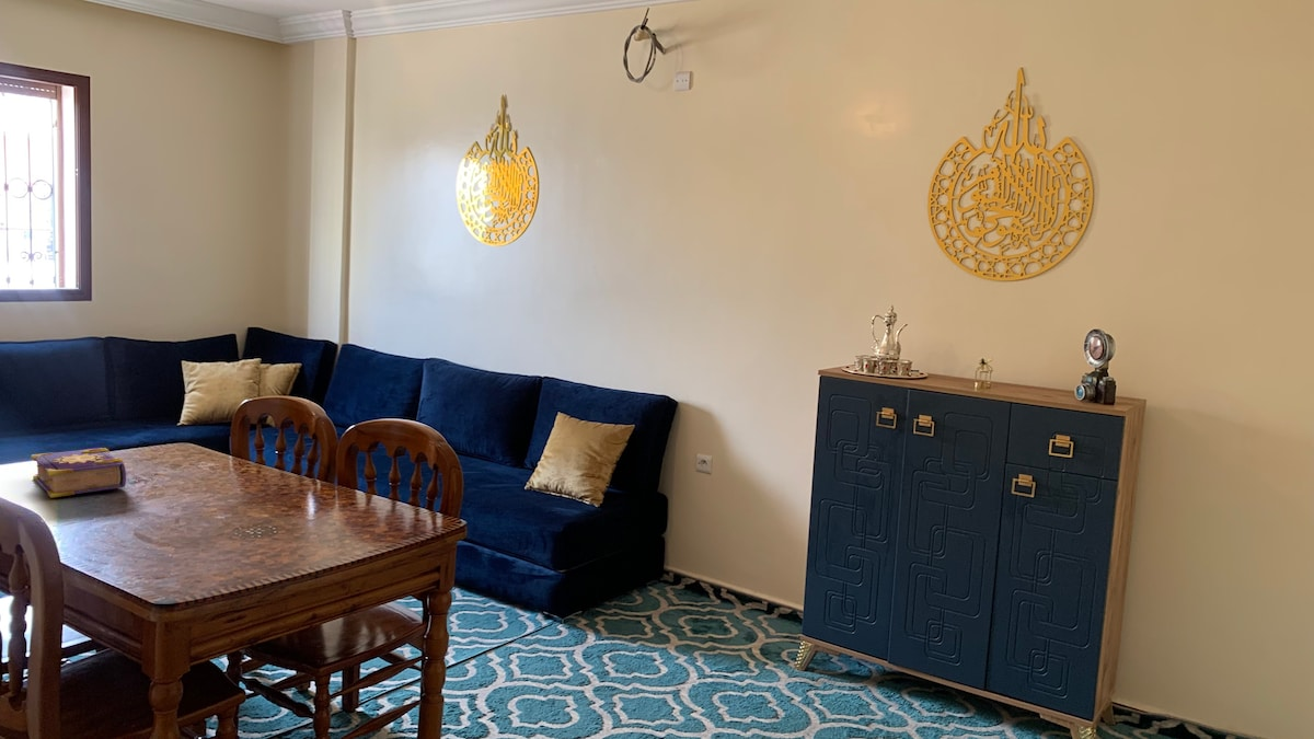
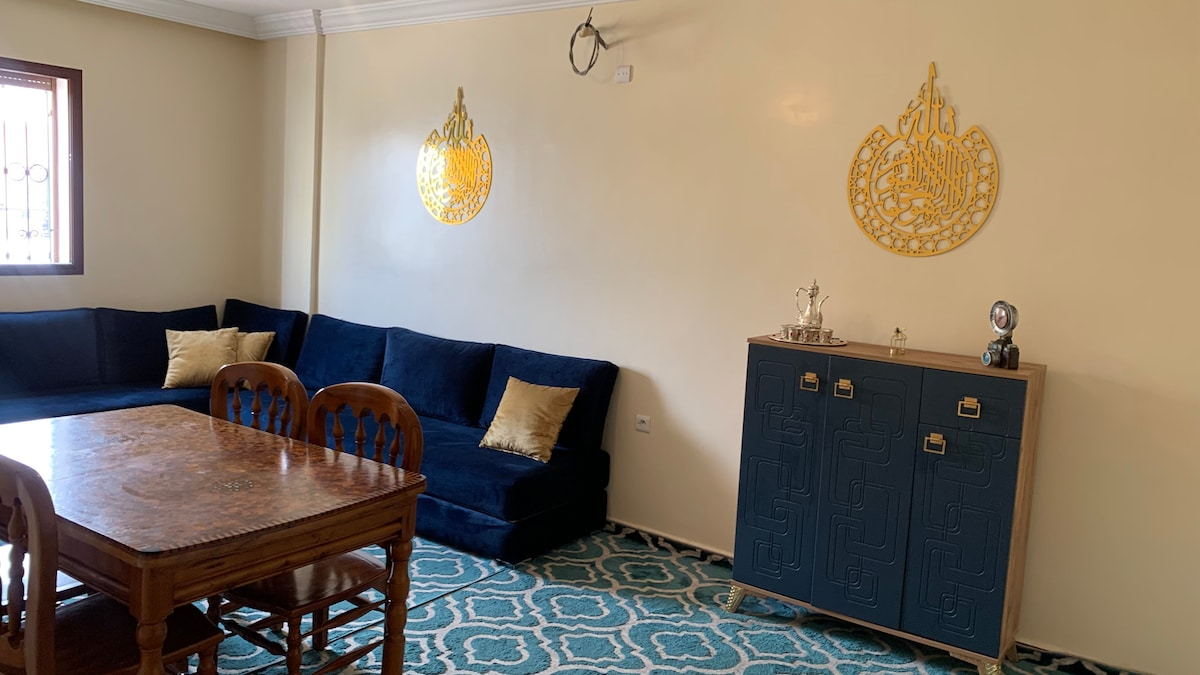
- book [31,447,127,499]
